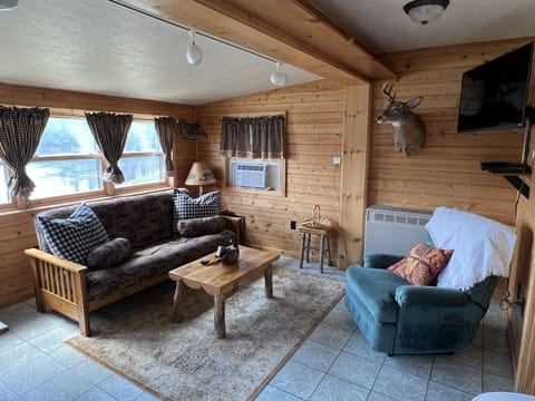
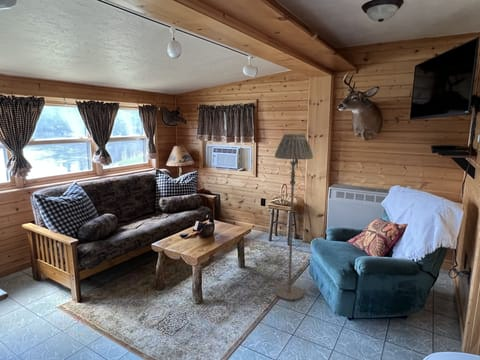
+ floor lamp [274,133,314,302]
